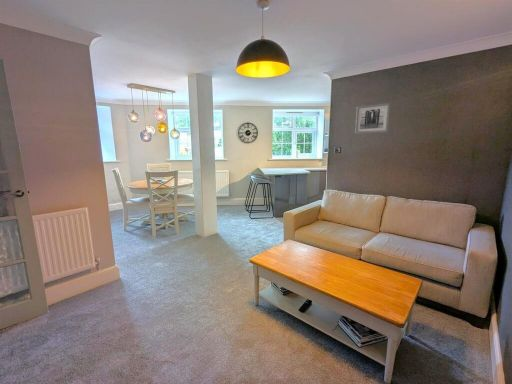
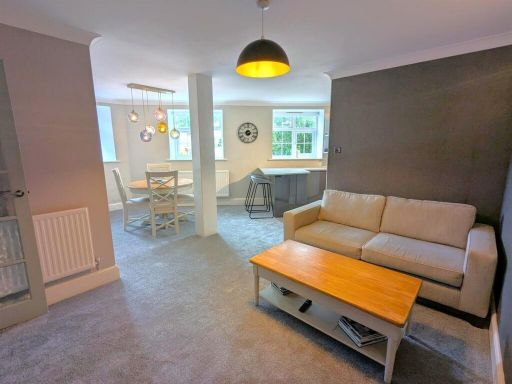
- wall art [354,102,391,135]
